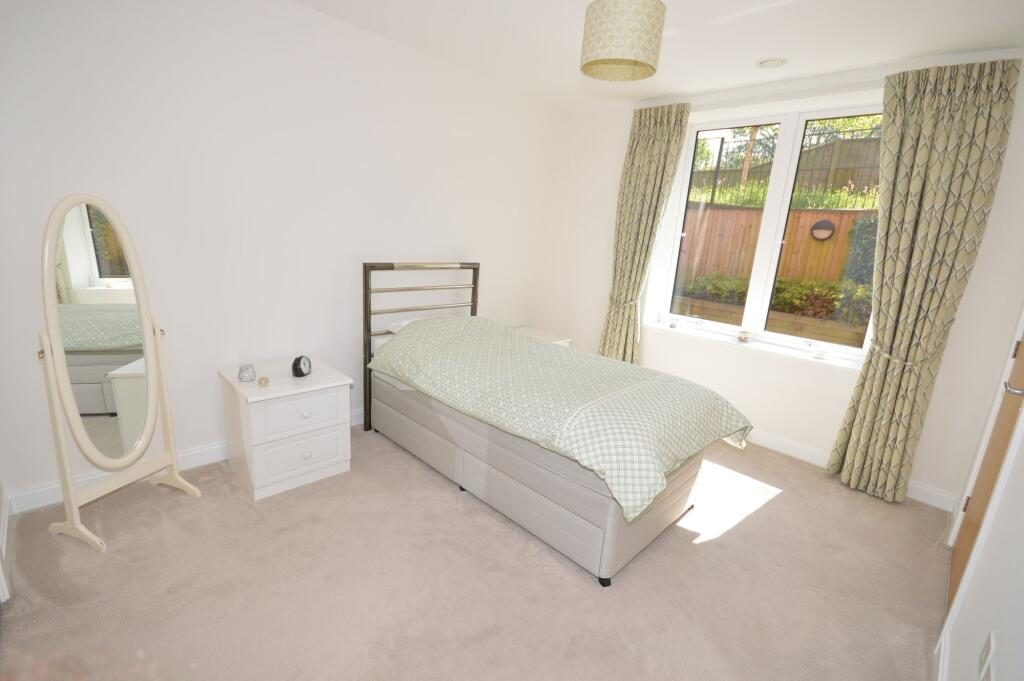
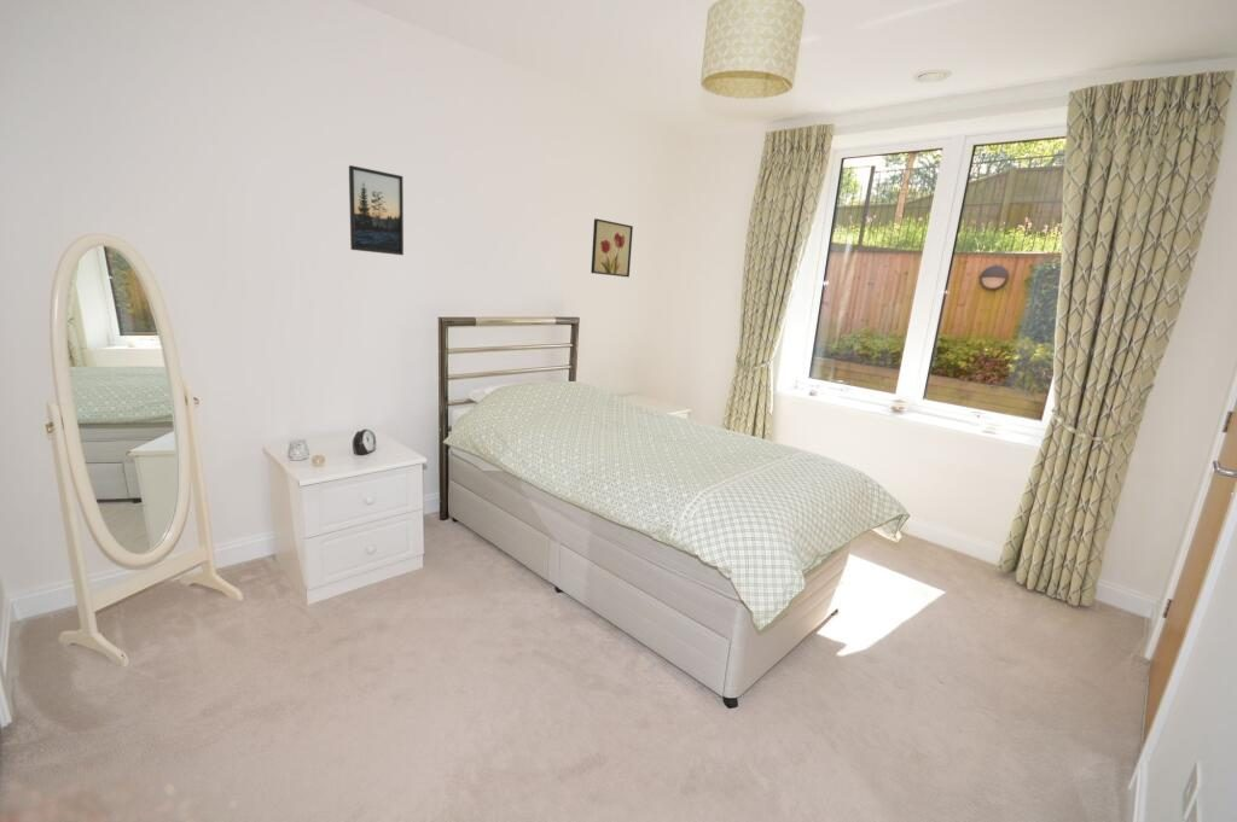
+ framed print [348,164,405,256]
+ wall art [590,217,634,279]
